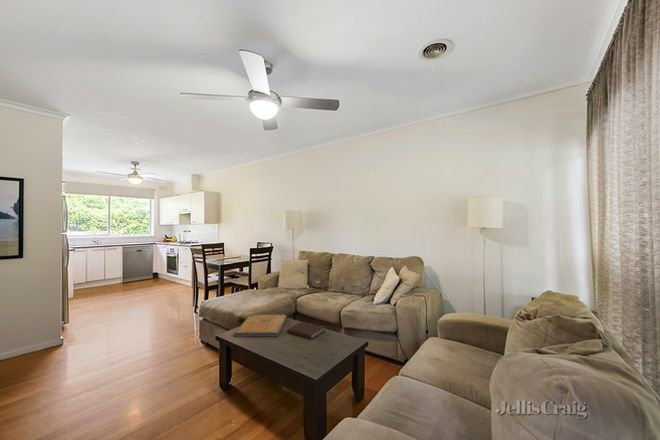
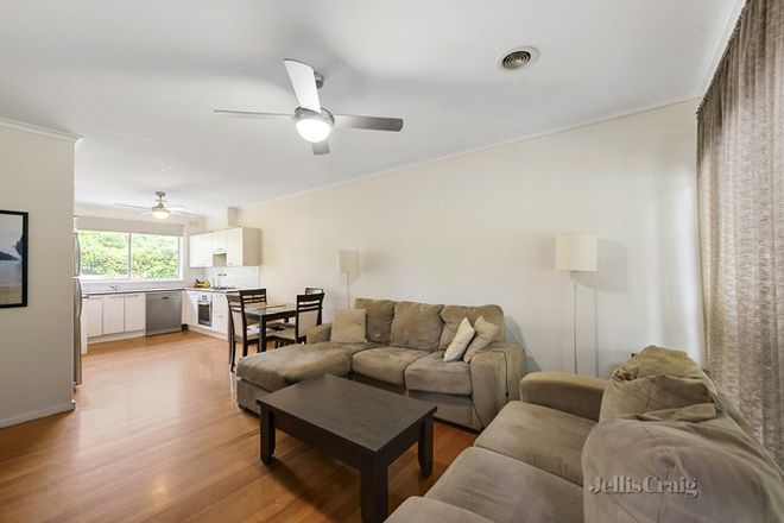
- notebook [286,321,326,340]
- religious icon [232,314,288,338]
